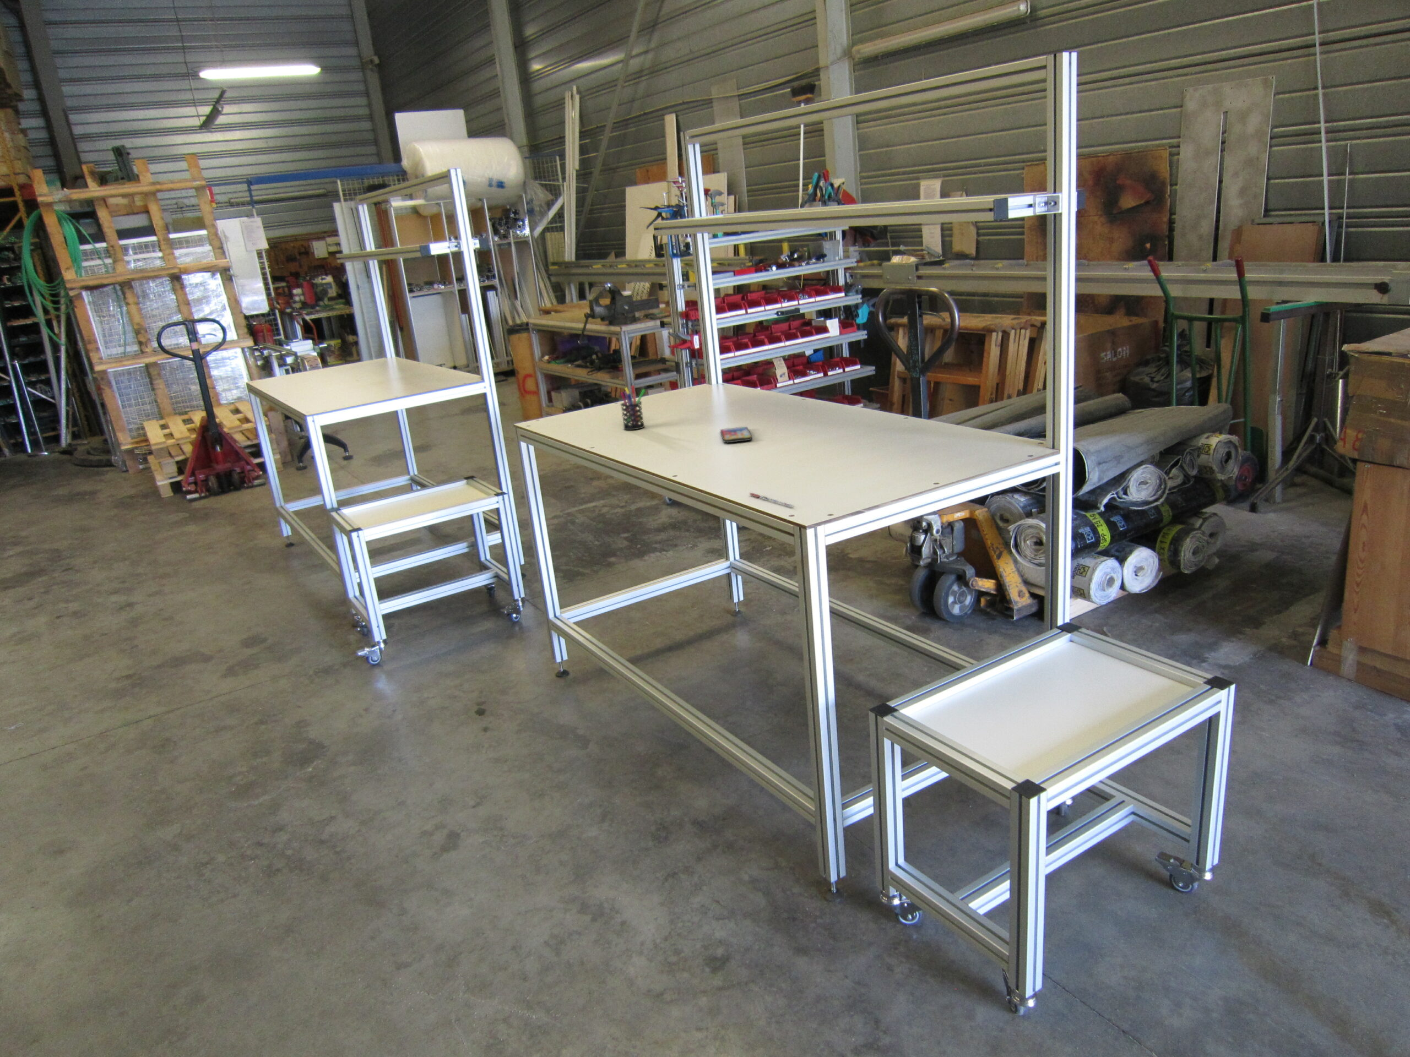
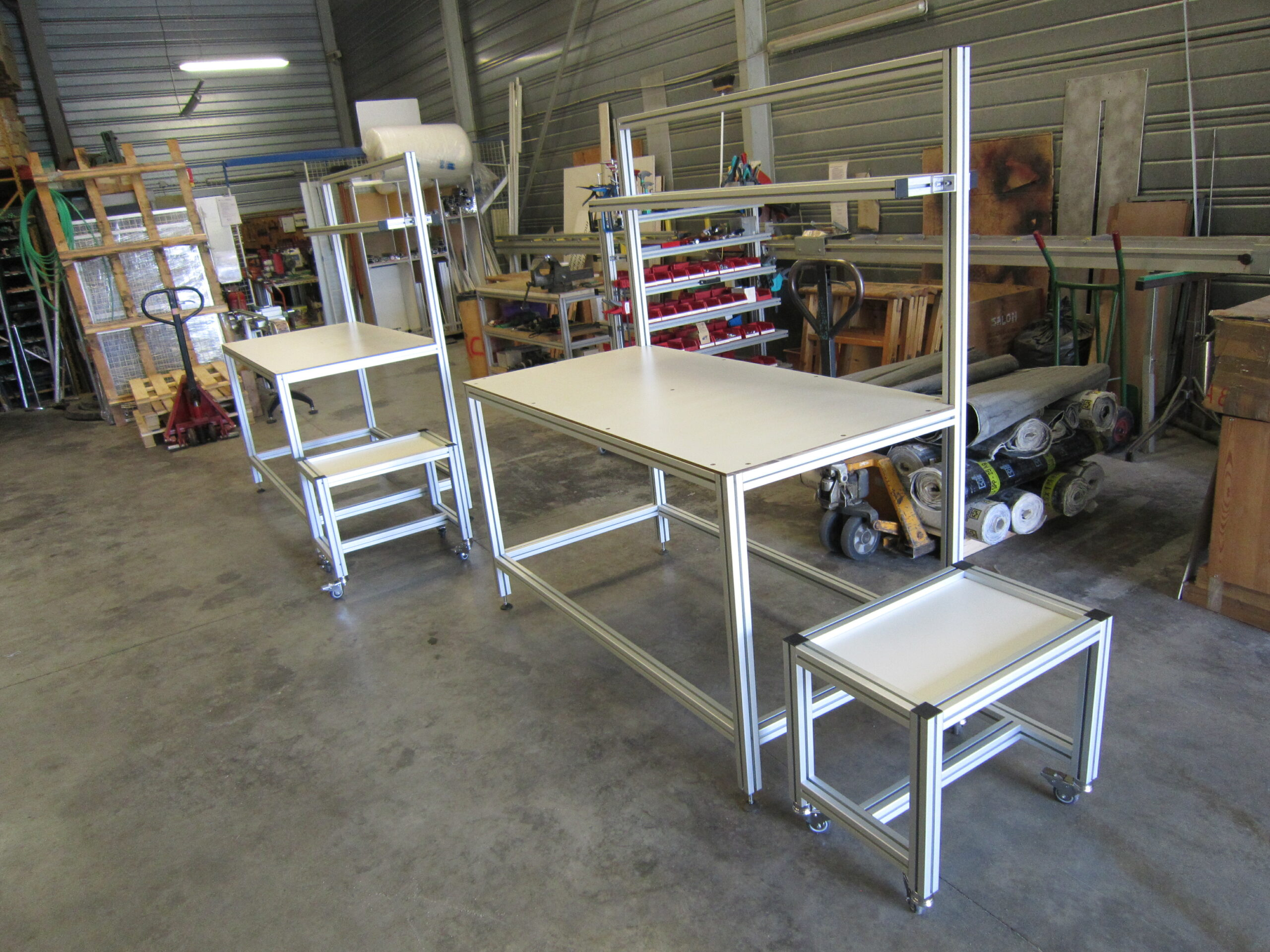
- pen holder [621,385,645,431]
- smartphone [719,426,753,443]
- pen [749,492,795,507]
